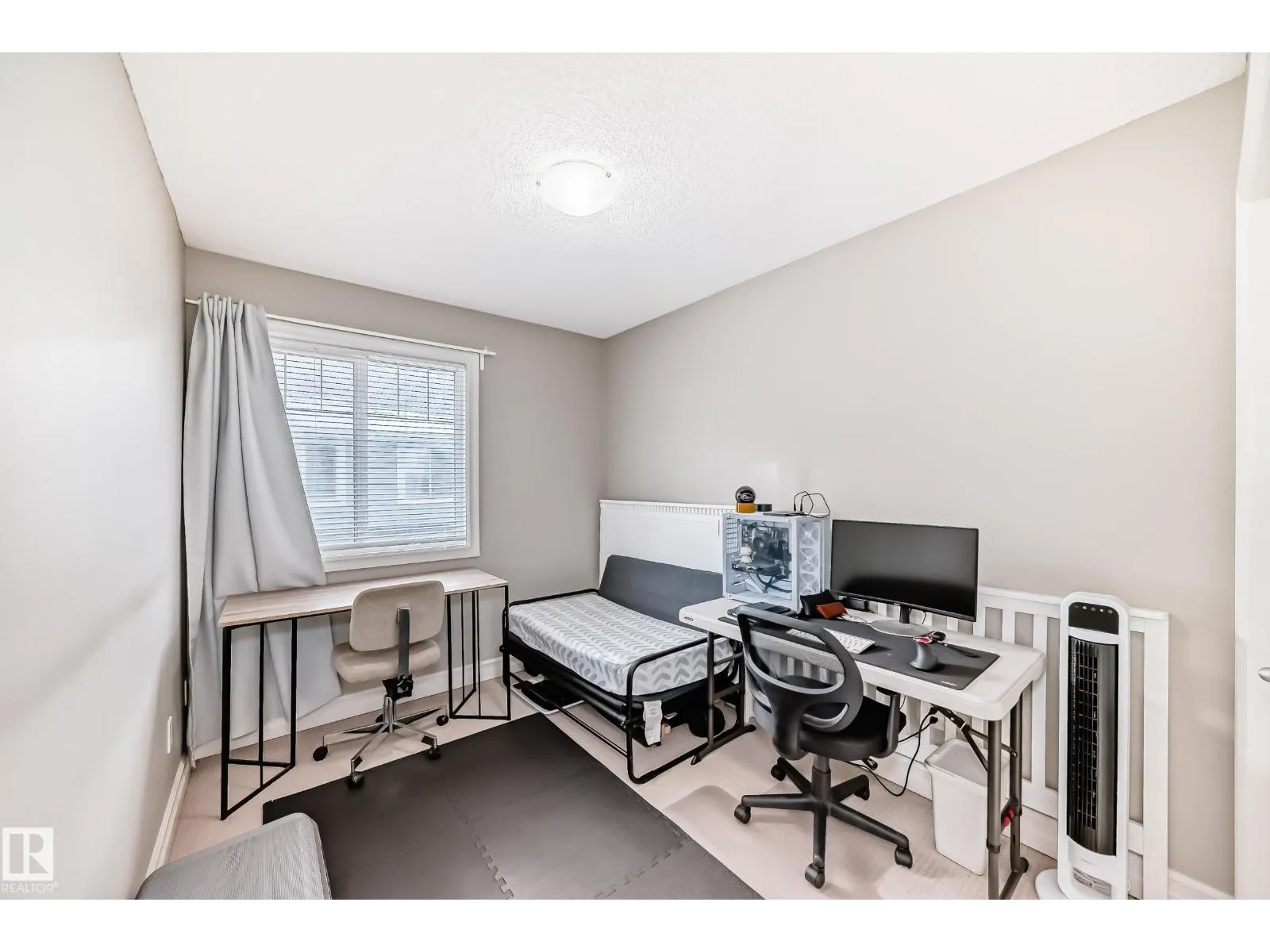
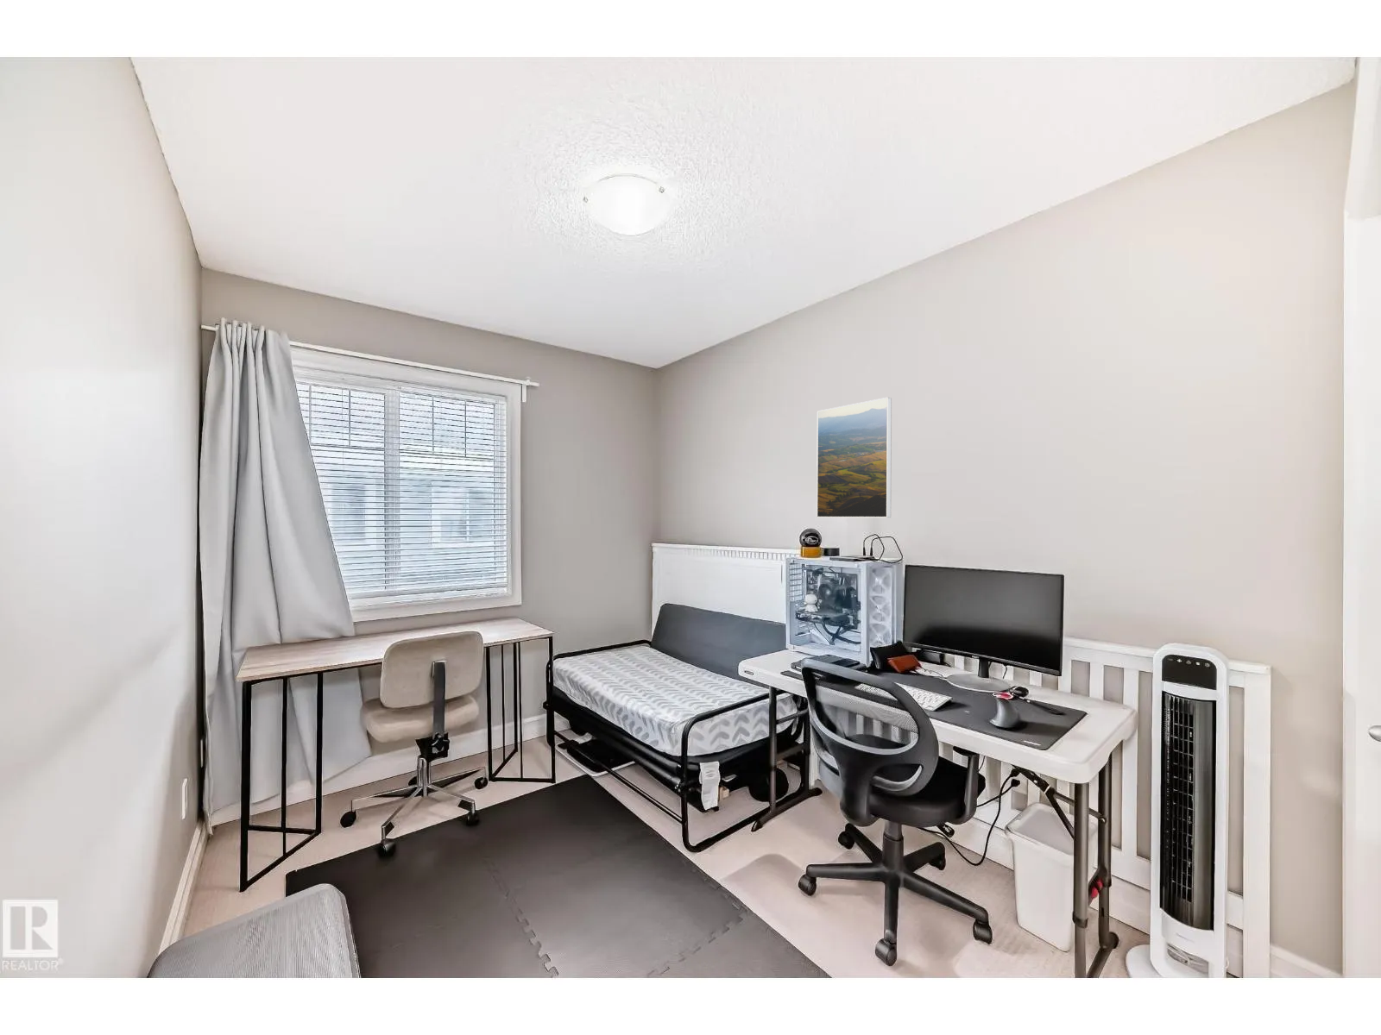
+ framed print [816,397,893,519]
